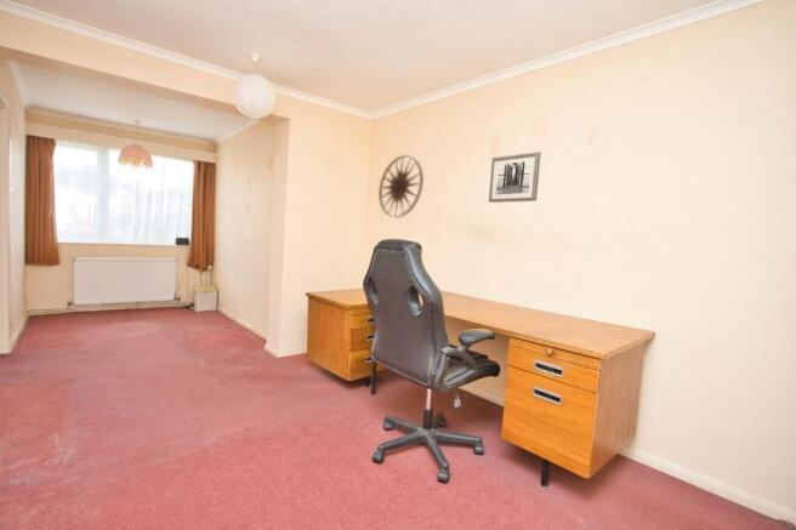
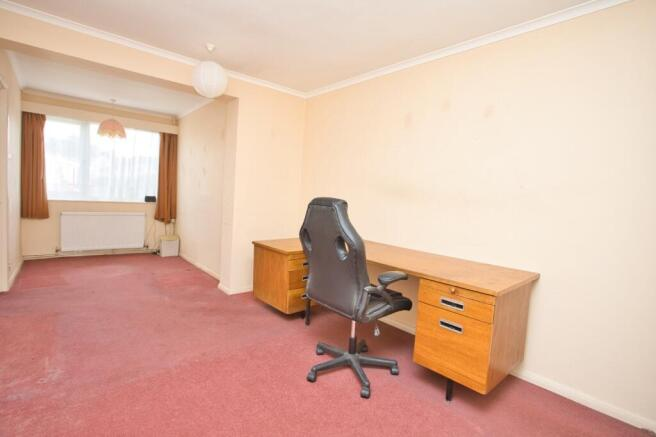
- wall art [377,154,425,218]
- wall art [488,150,542,204]
